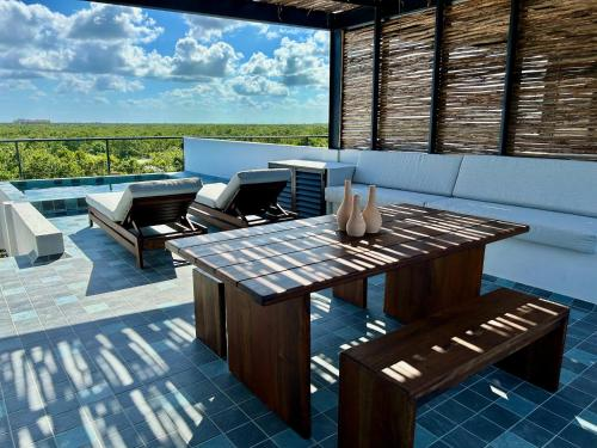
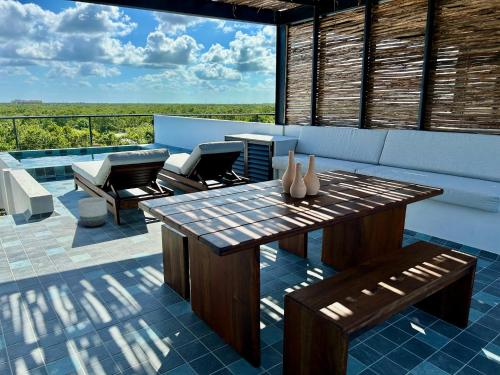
+ planter [77,196,108,227]
